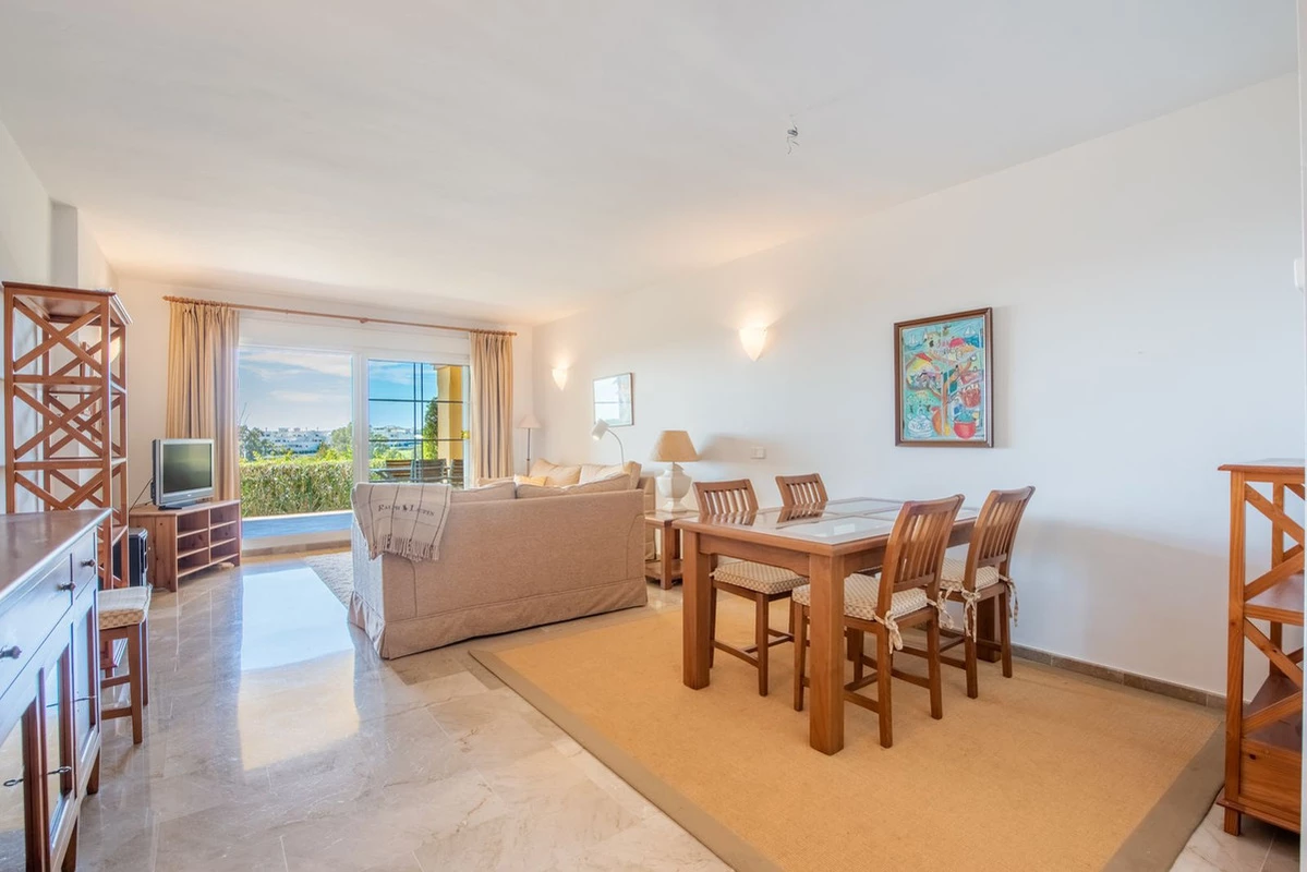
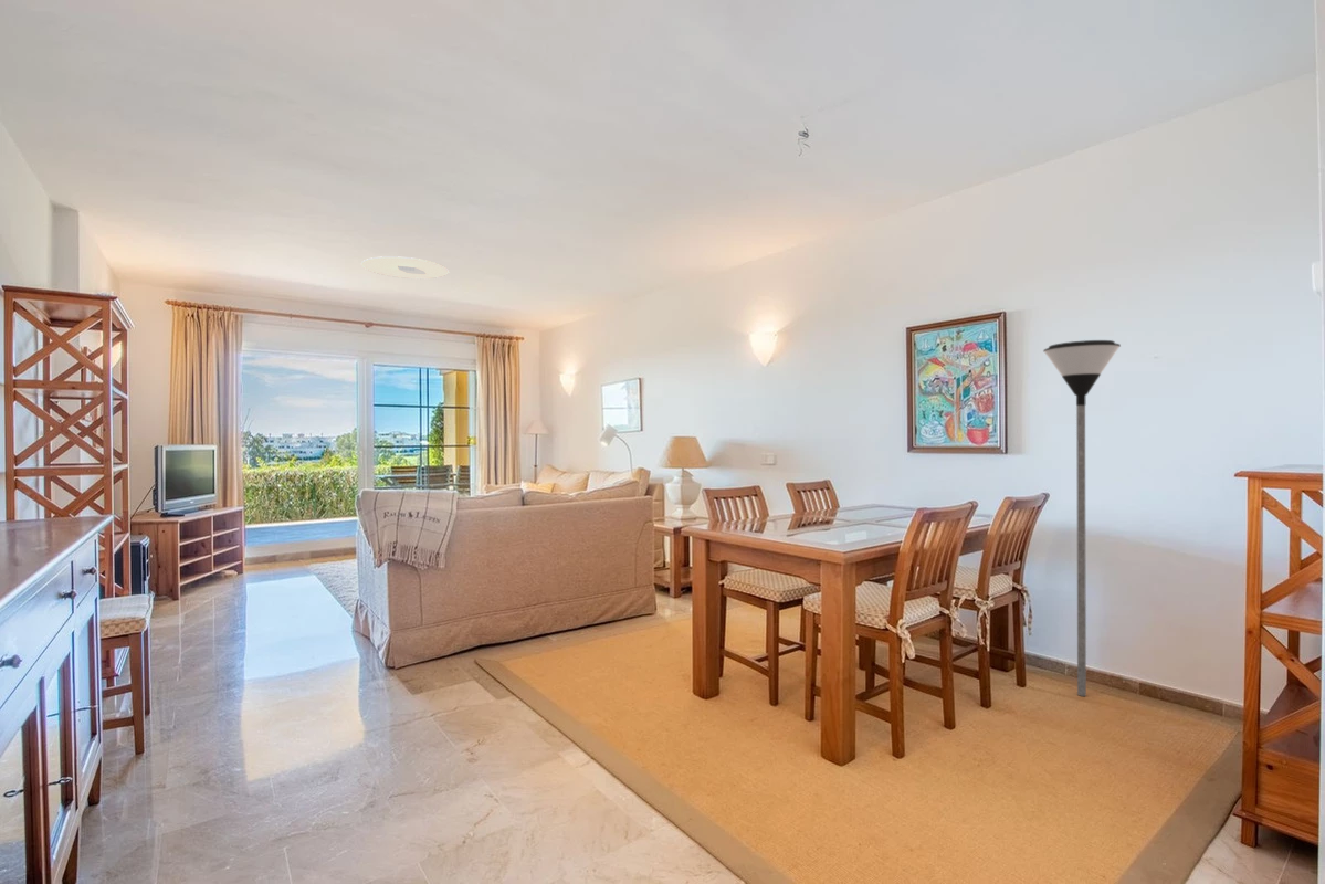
+ ceiling light [360,255,451,280]
+ floor lamp [1042,339,1122,697]
